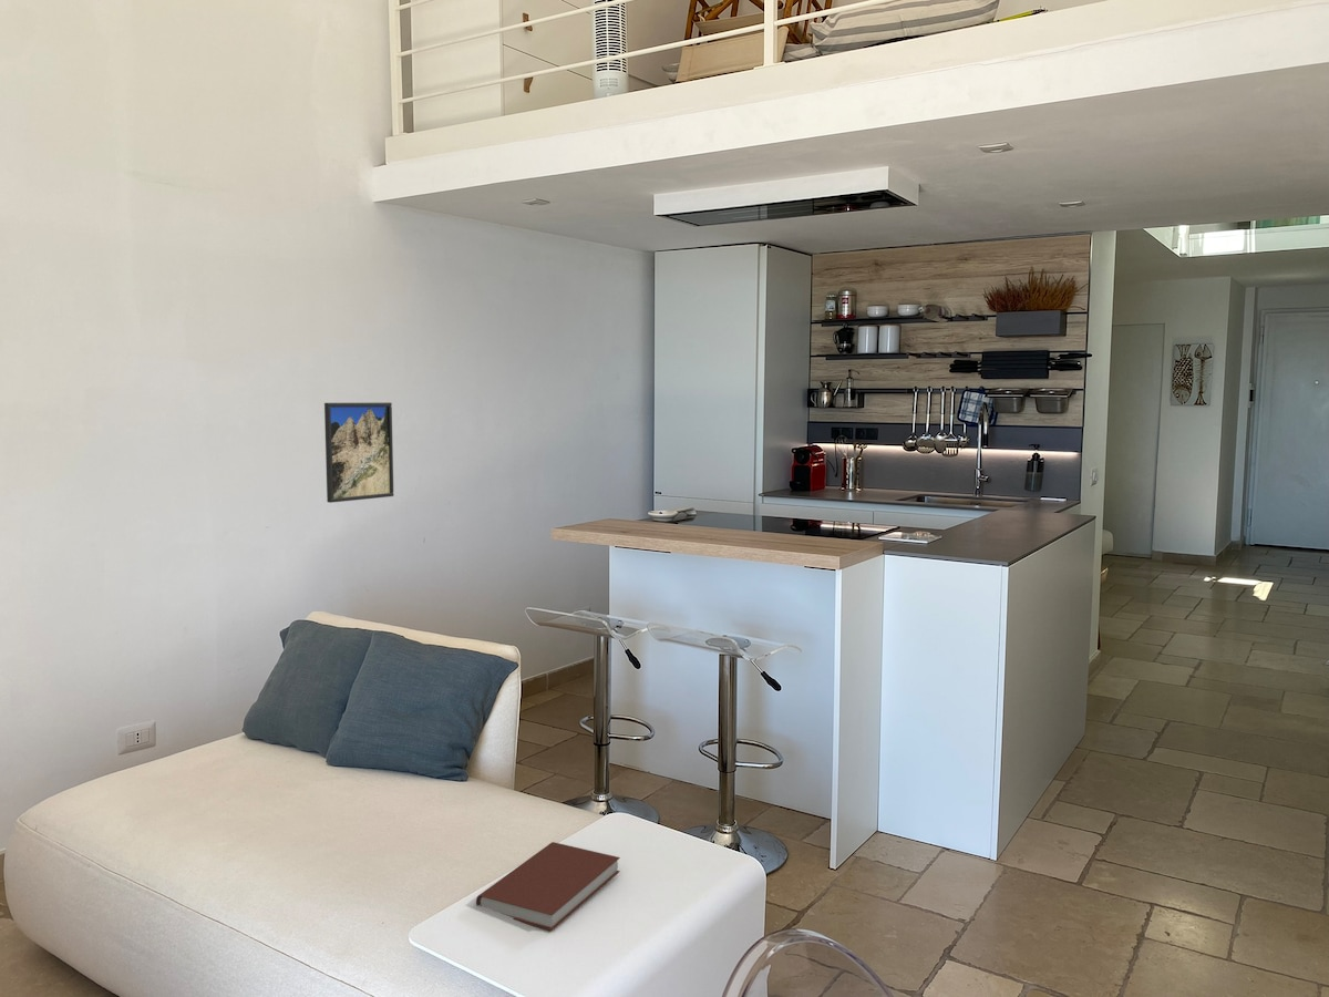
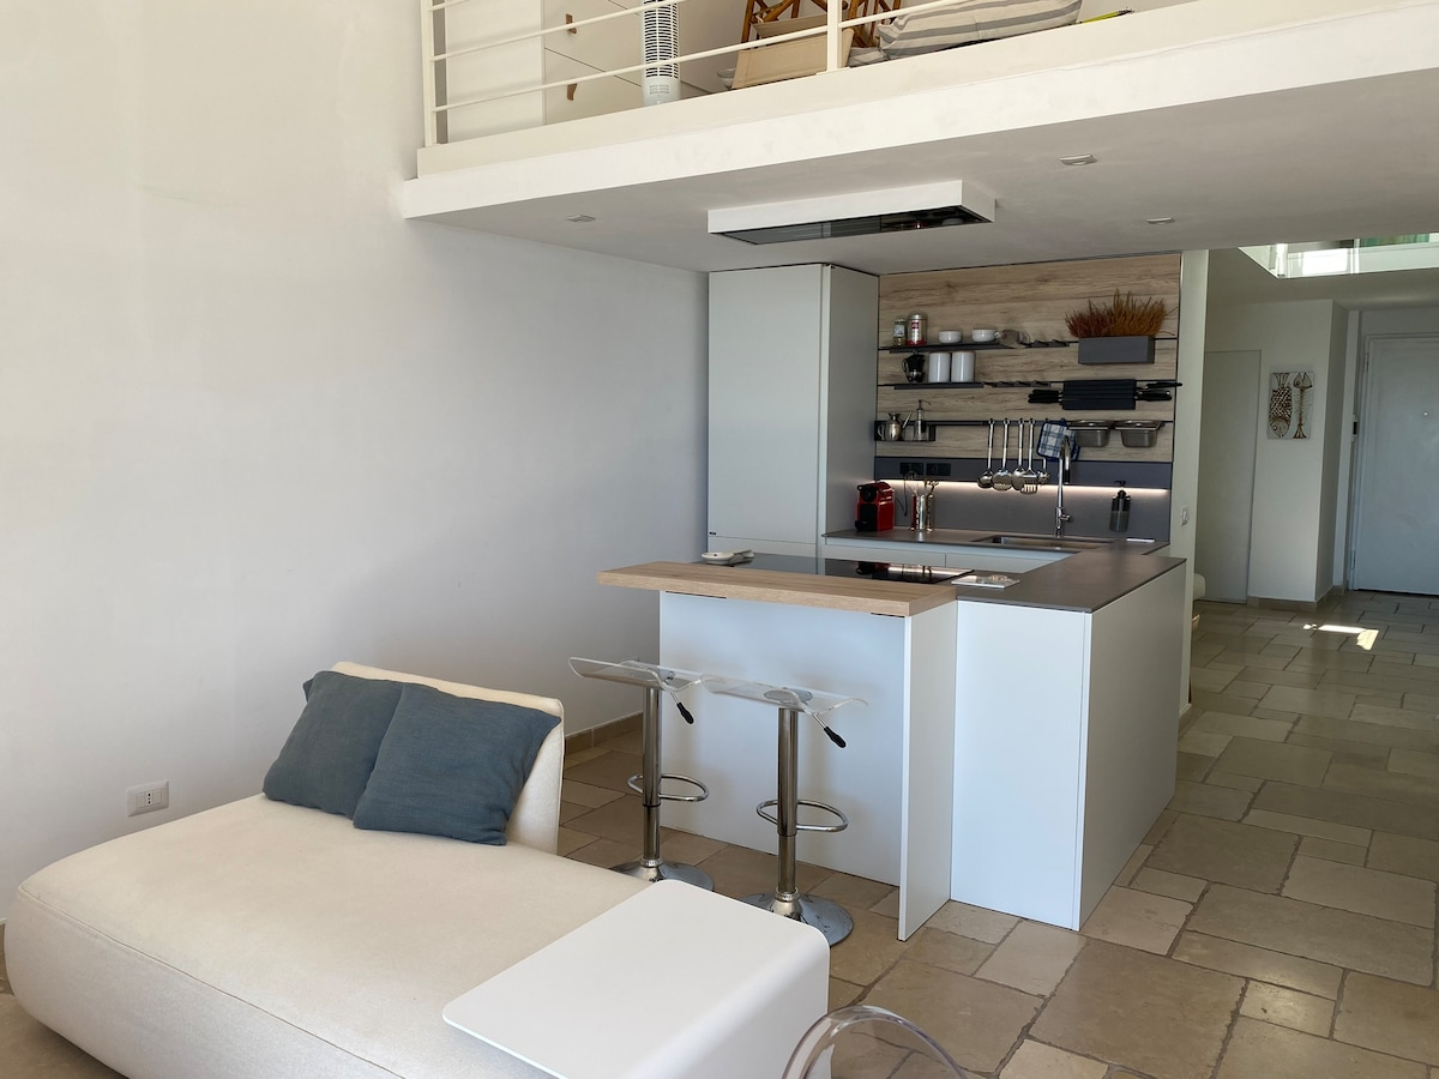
- book [475,841,621,932]
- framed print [323,401,394,504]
